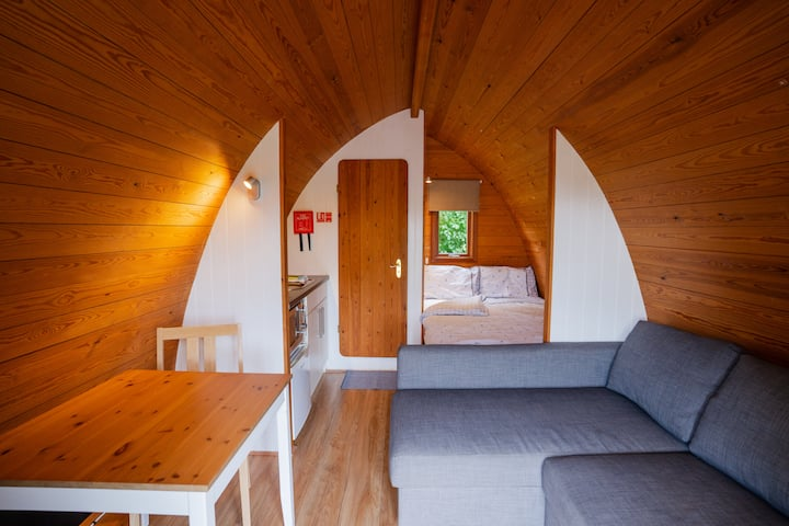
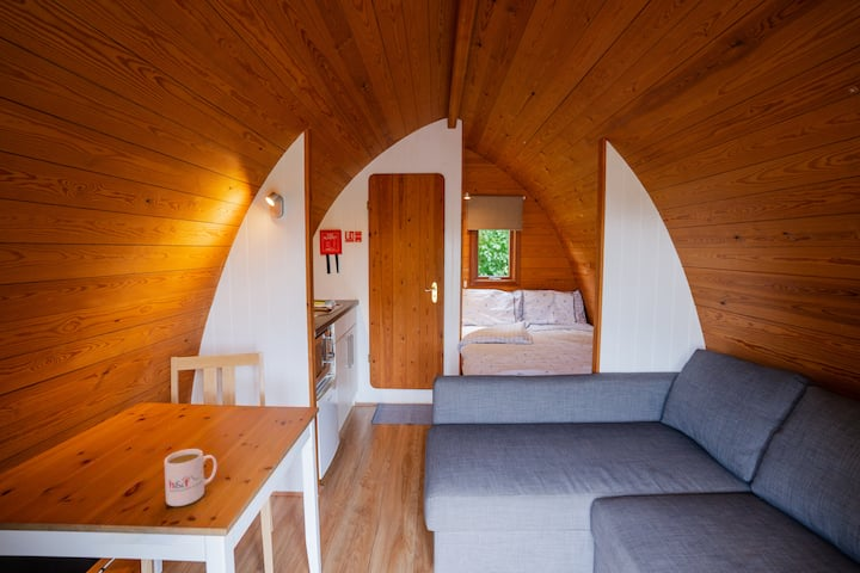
+ mug [164,448,217,507]
